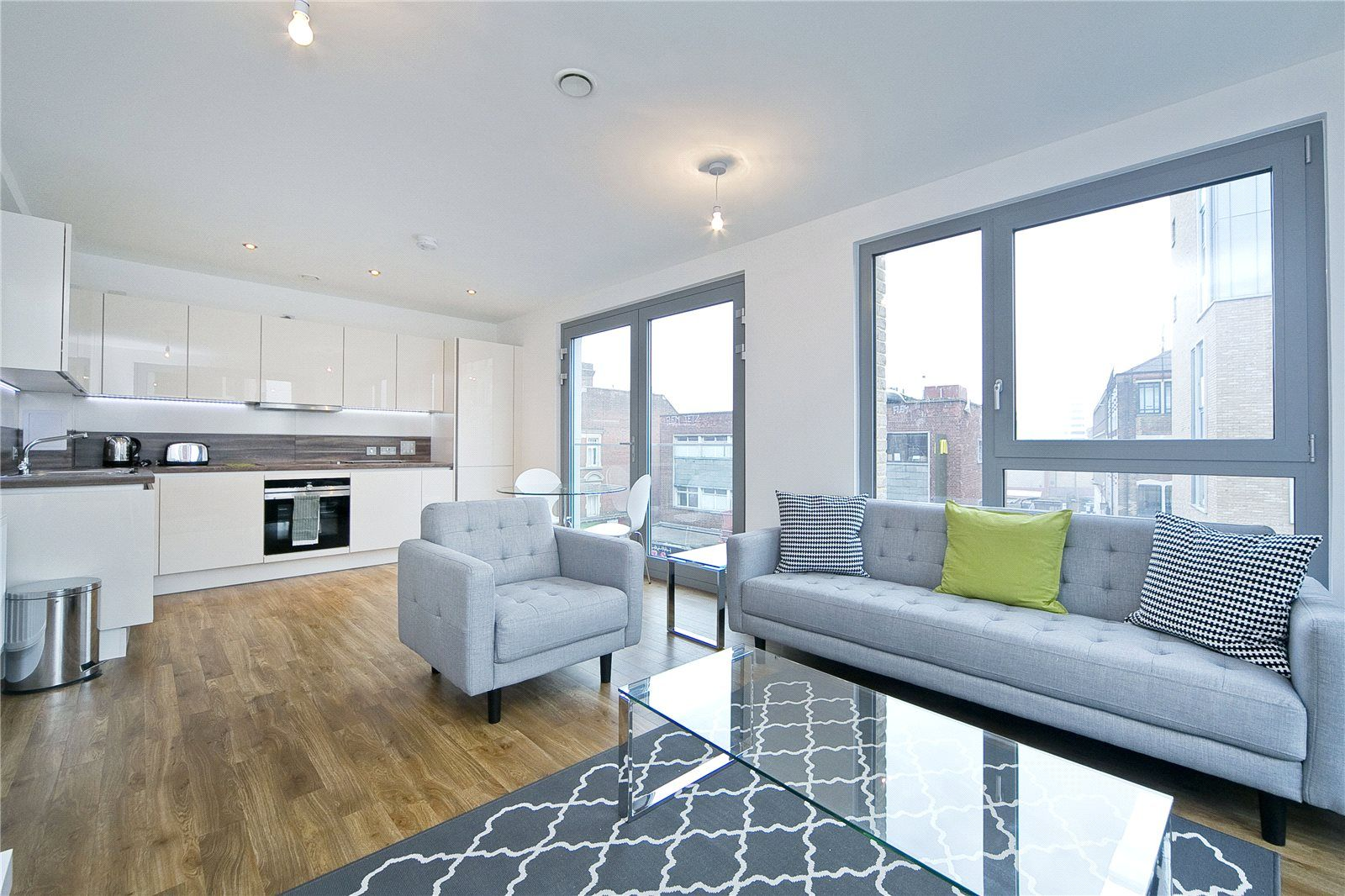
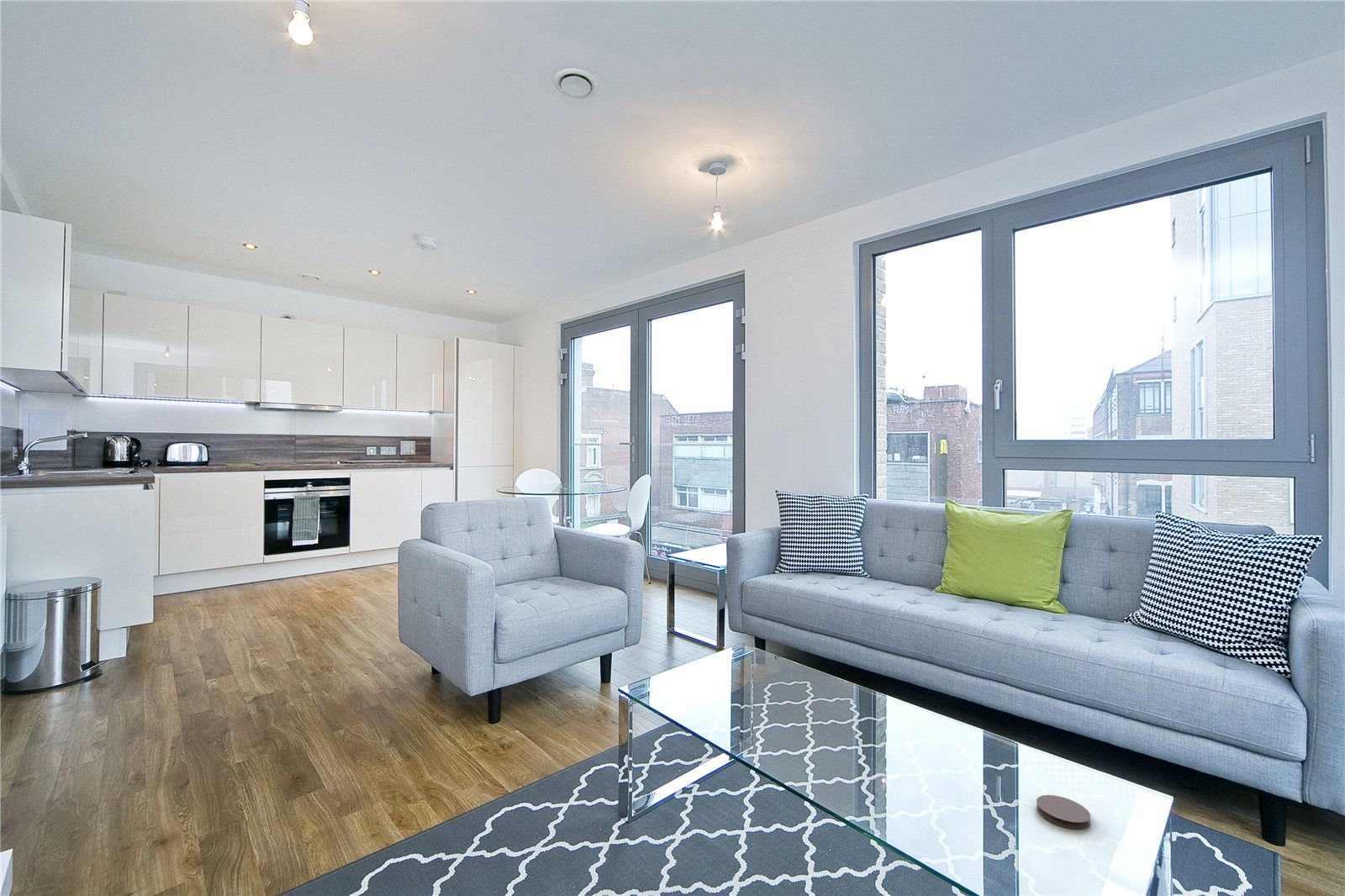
+ coaster [1036,794,1091,830]
